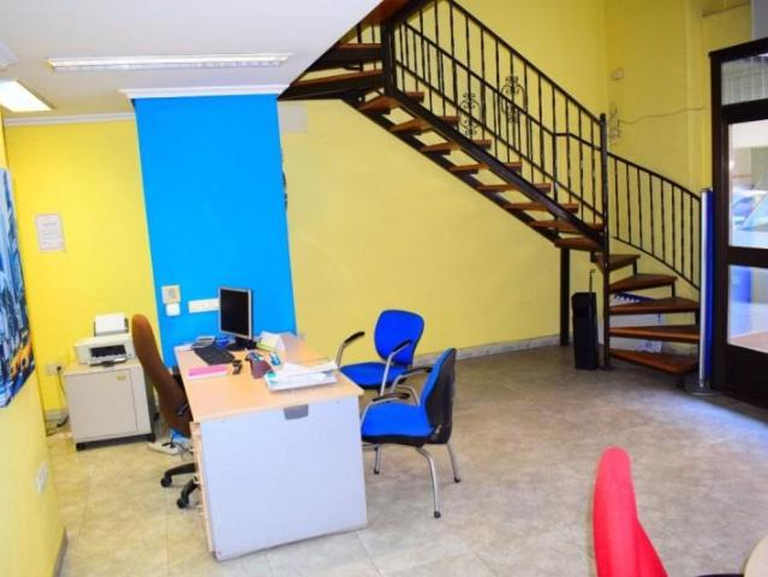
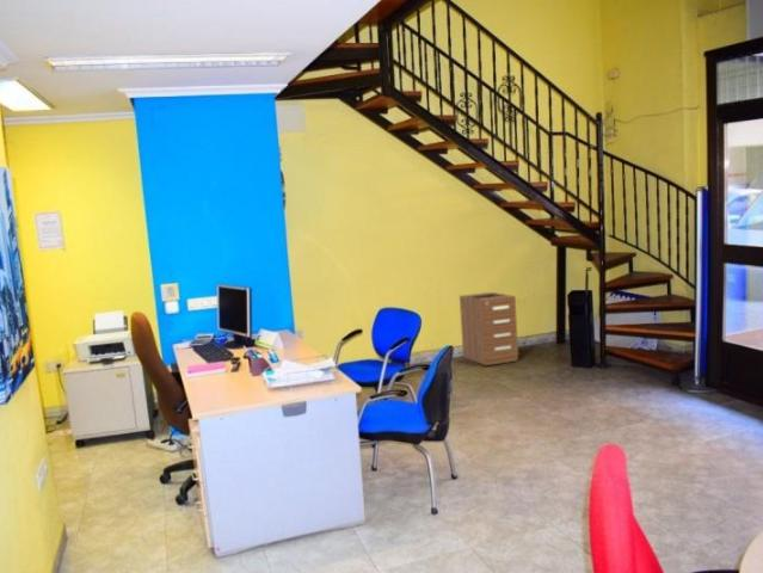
+ filing cabinet [459,291,519,366]
